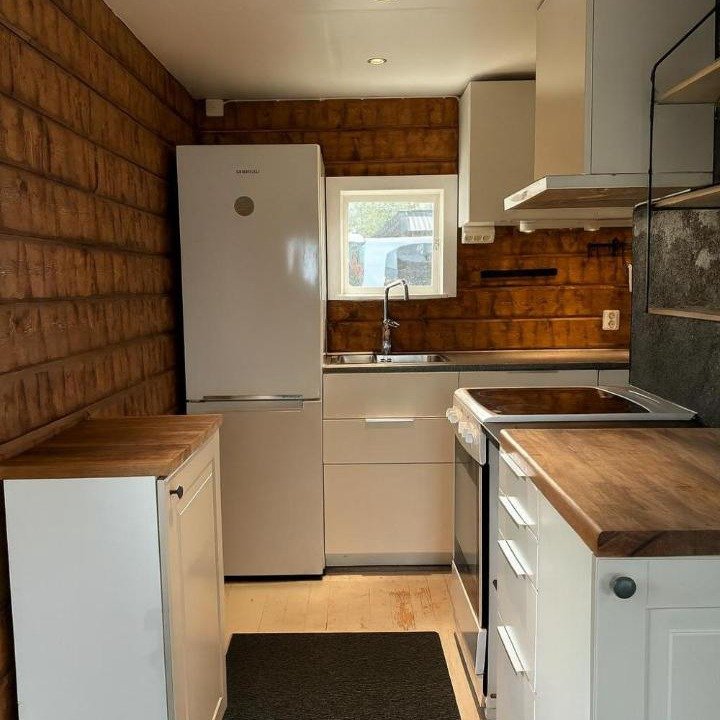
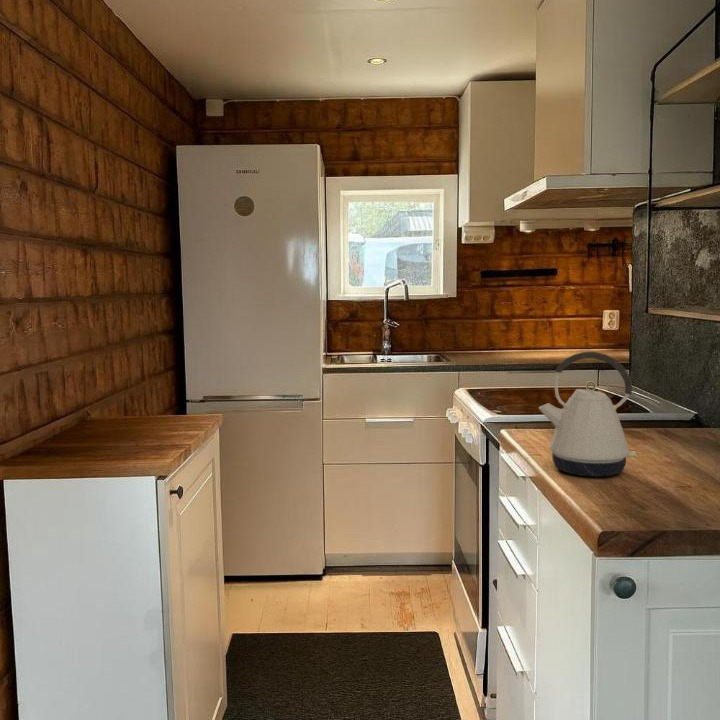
+ kettle [538,351,637,478]
